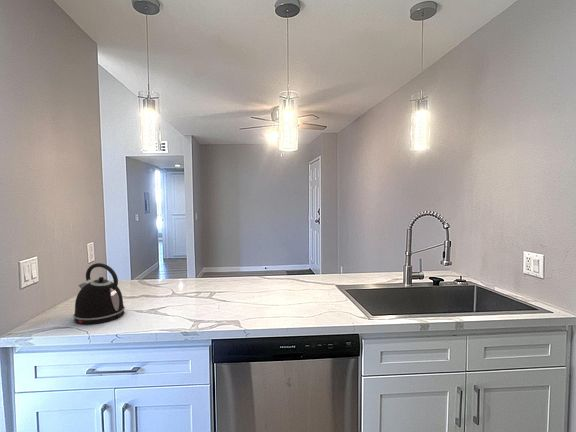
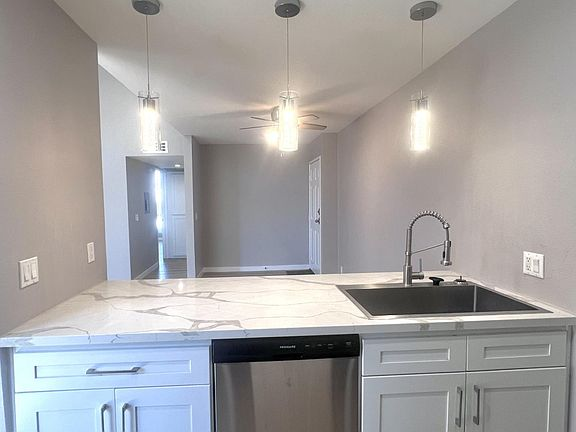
- kettle [72,262,126,325]
